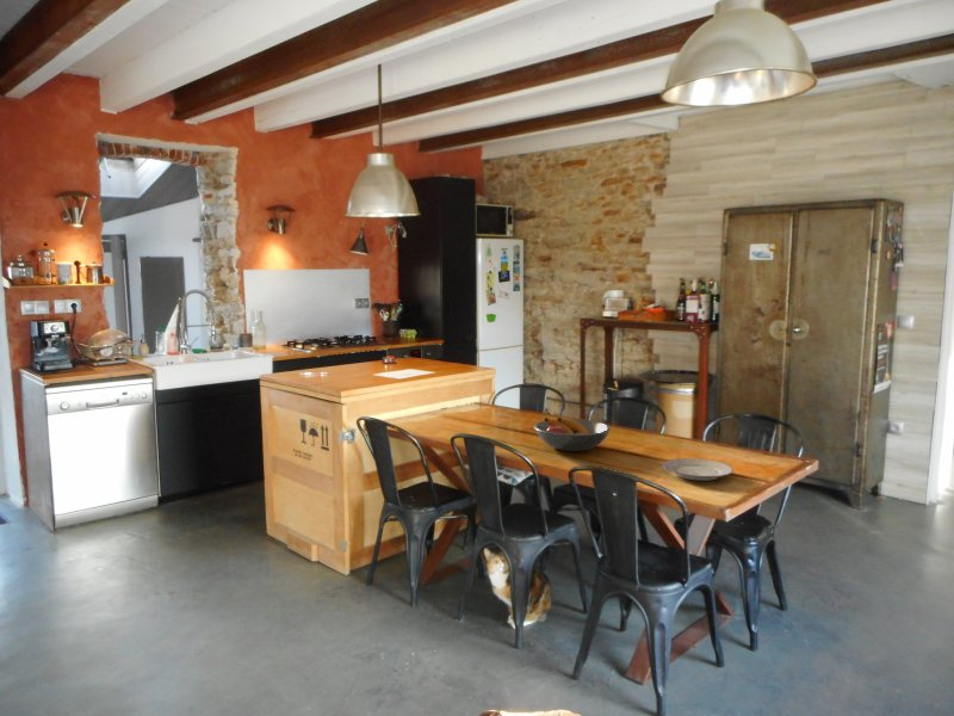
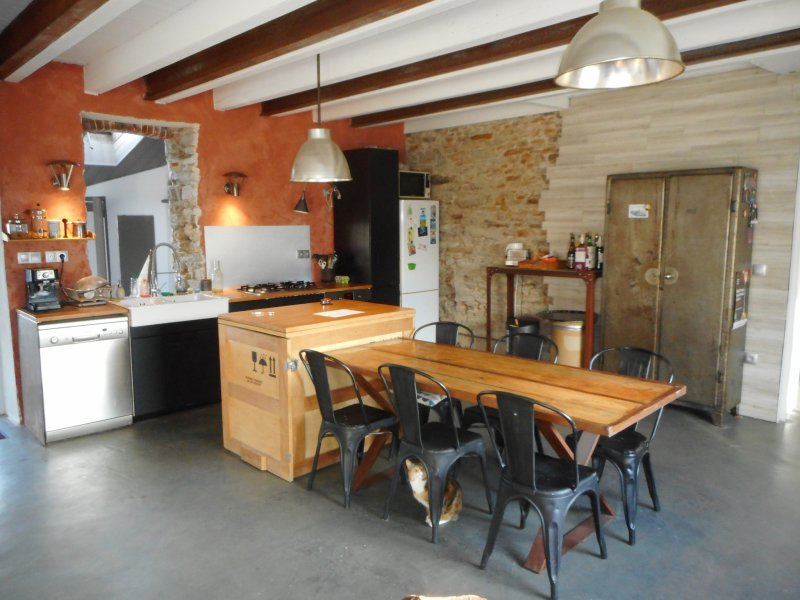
- fruit bowl [533,416,612,452]
- plate [662,457,735,482]
